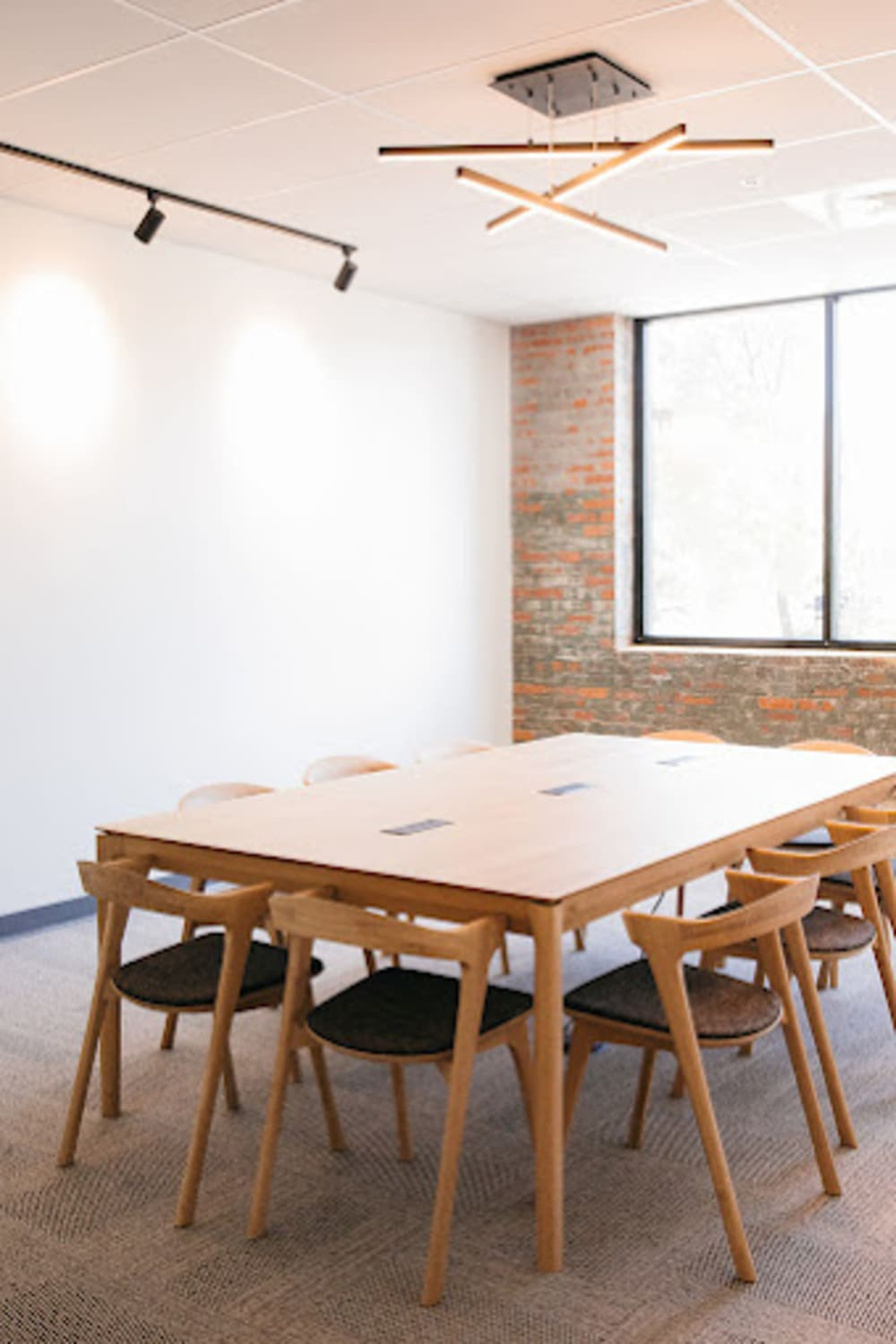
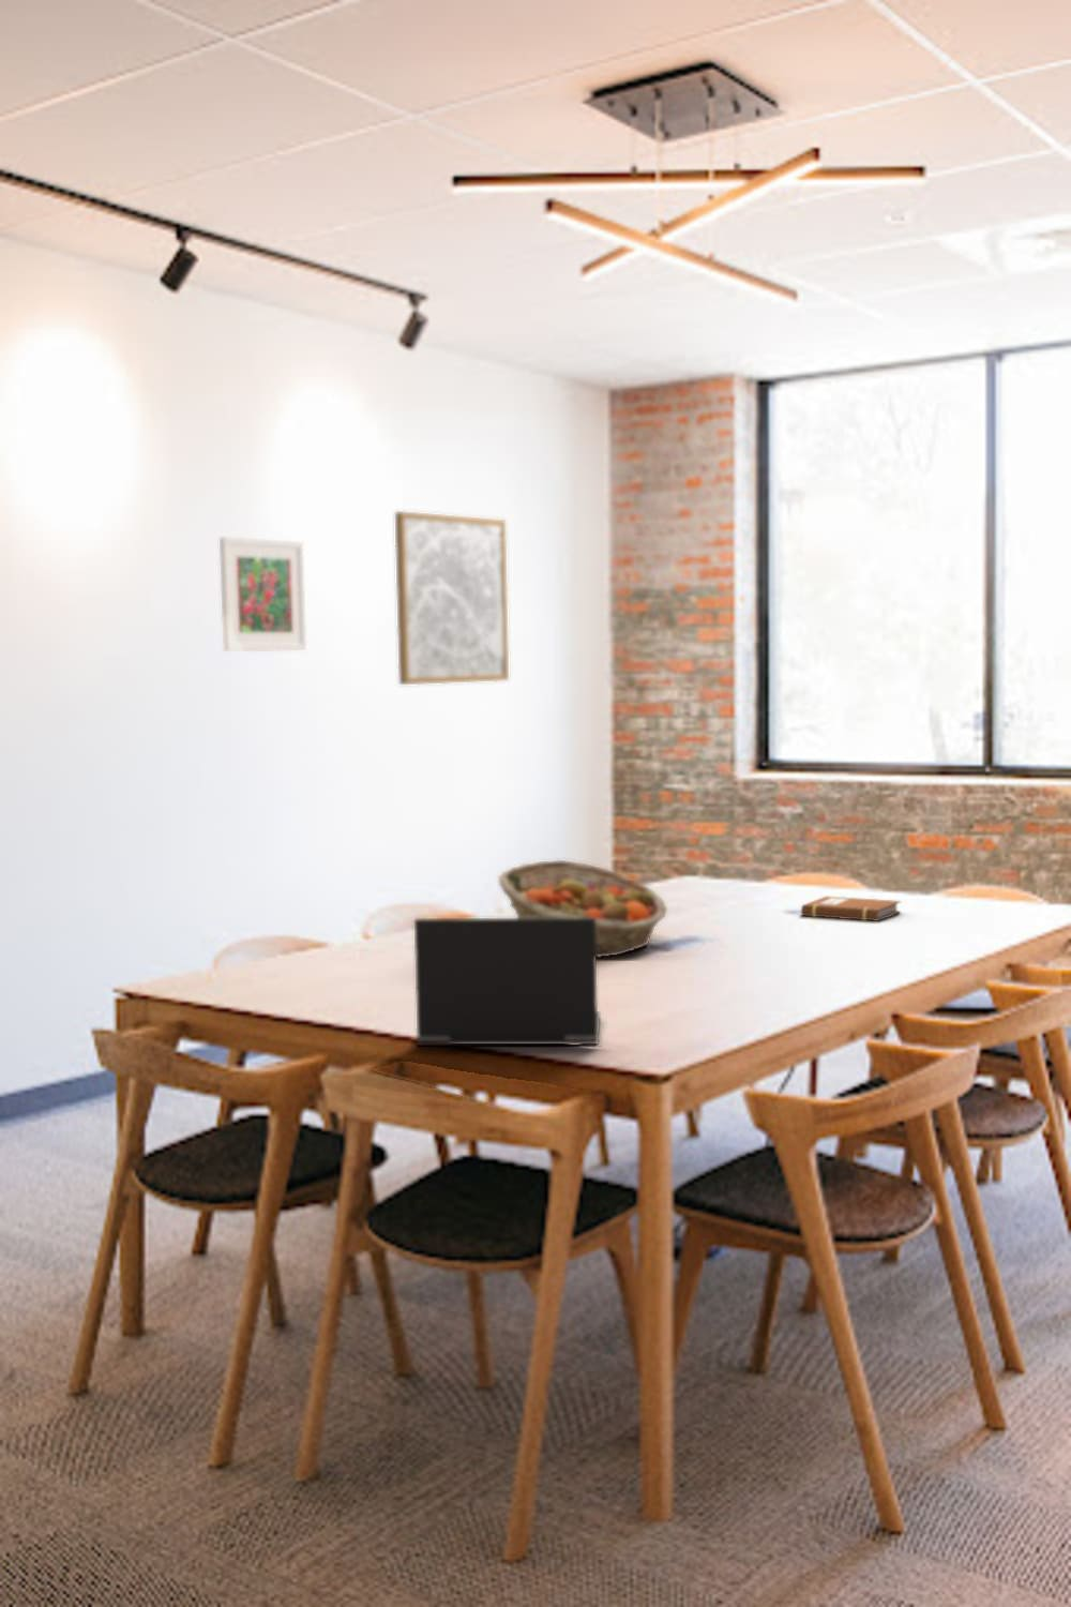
+ notebook [798,896,901,922]
+ laptop [414,917,602,1046]
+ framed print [219,537,307,653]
+ wall art [394,509,509,685]
+ fruit basket [497,860,668,959]
